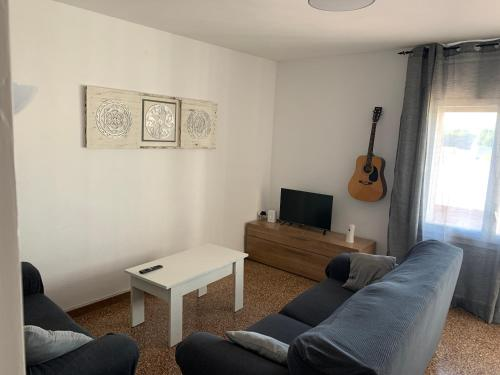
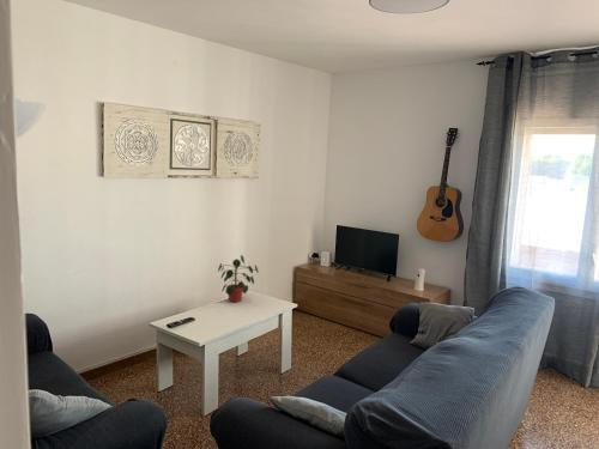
+ potted plant [217,254,260,303]
